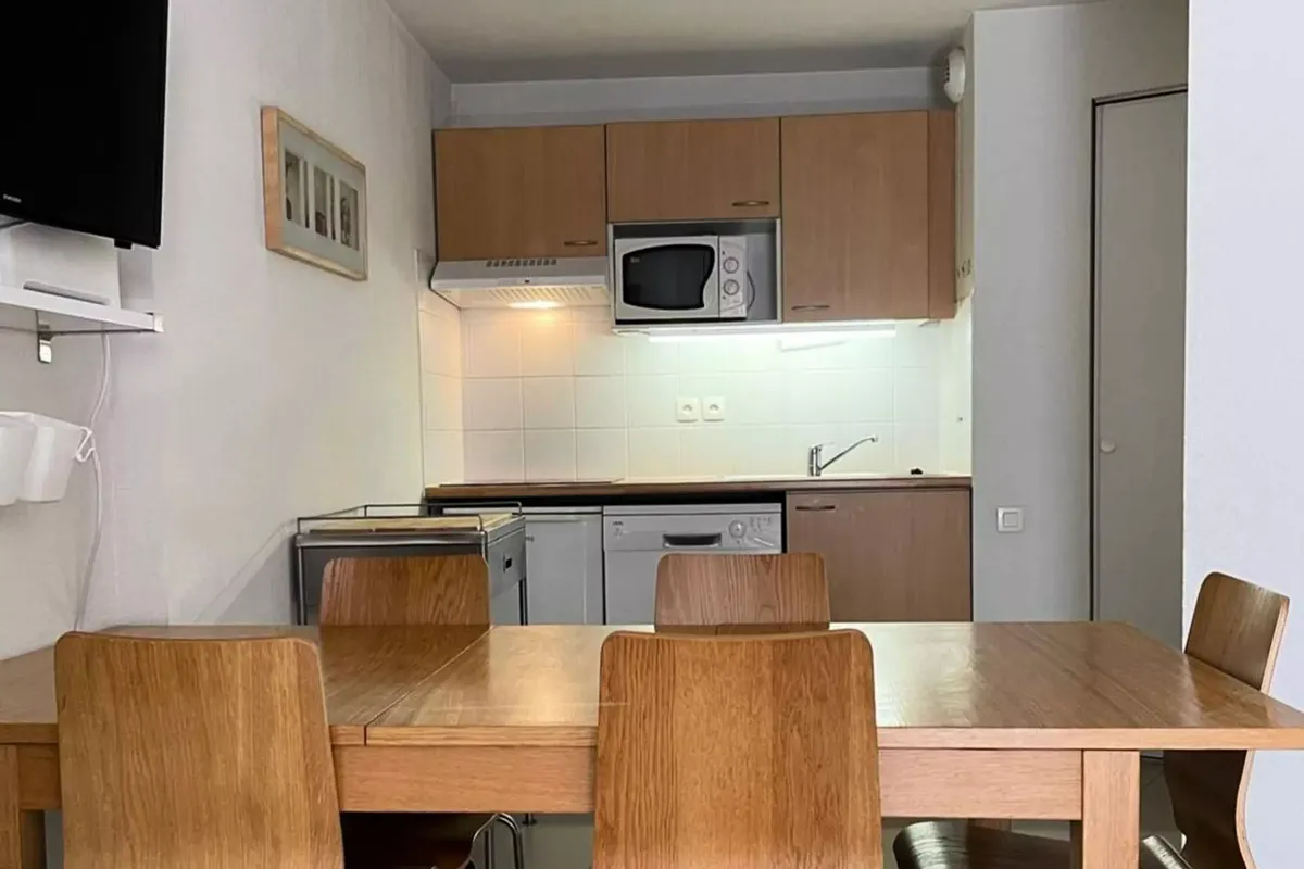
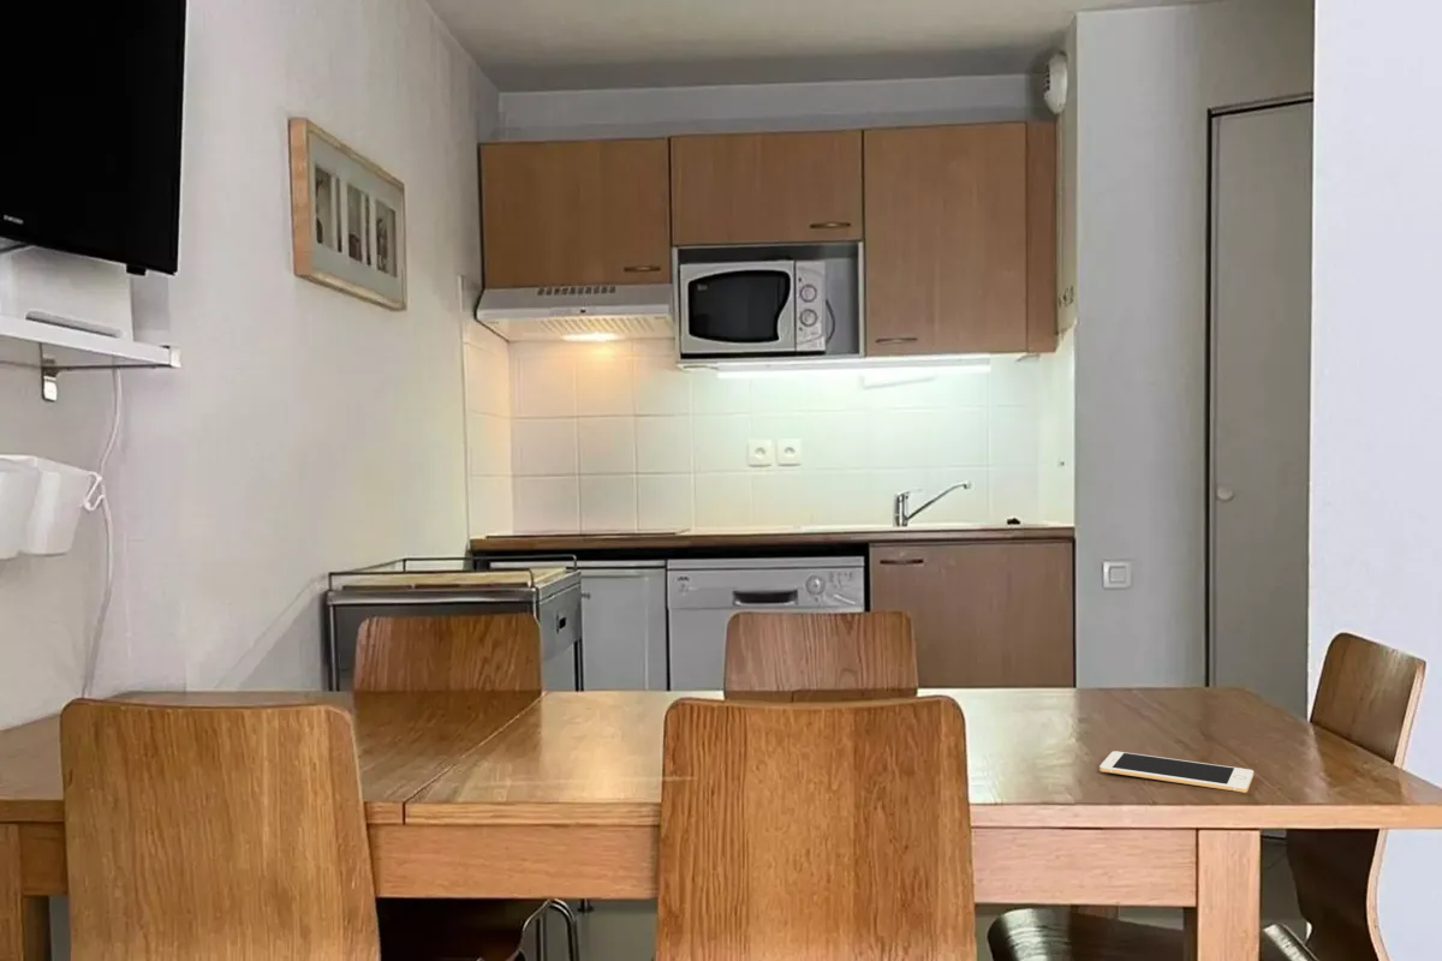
+ cell phone [1098,750,1255,794]
